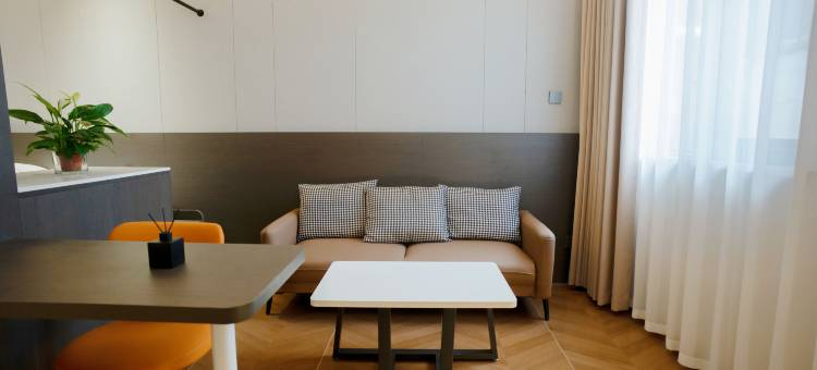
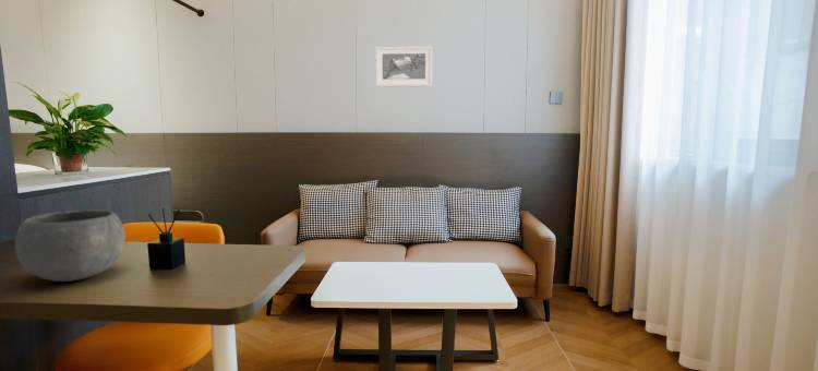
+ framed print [374,45,434,87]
+ bowl [14,210,127,283]
